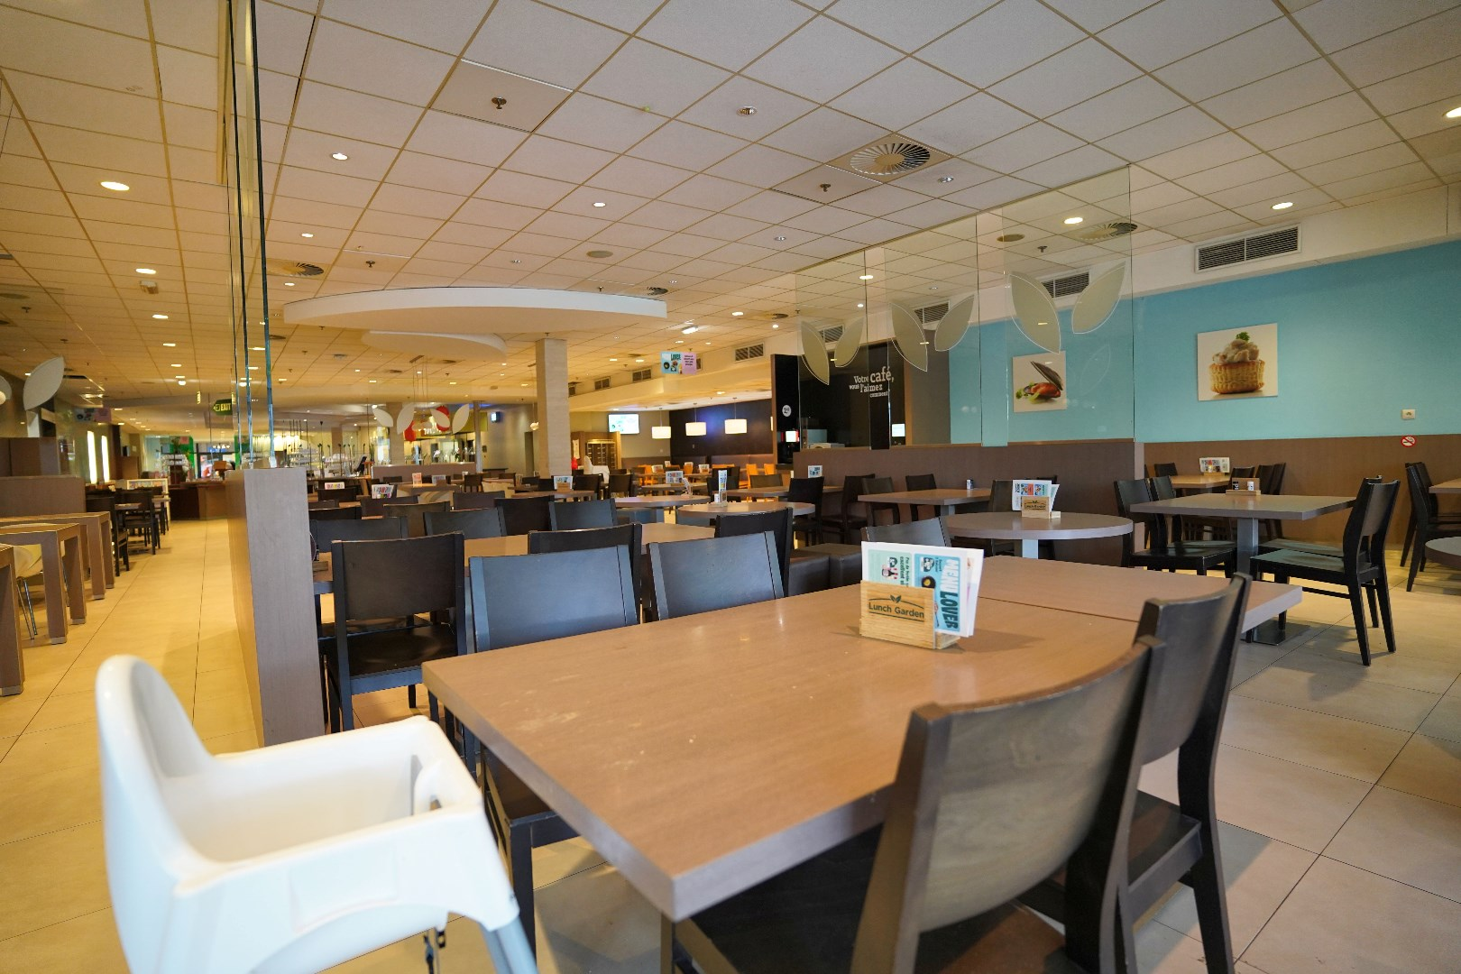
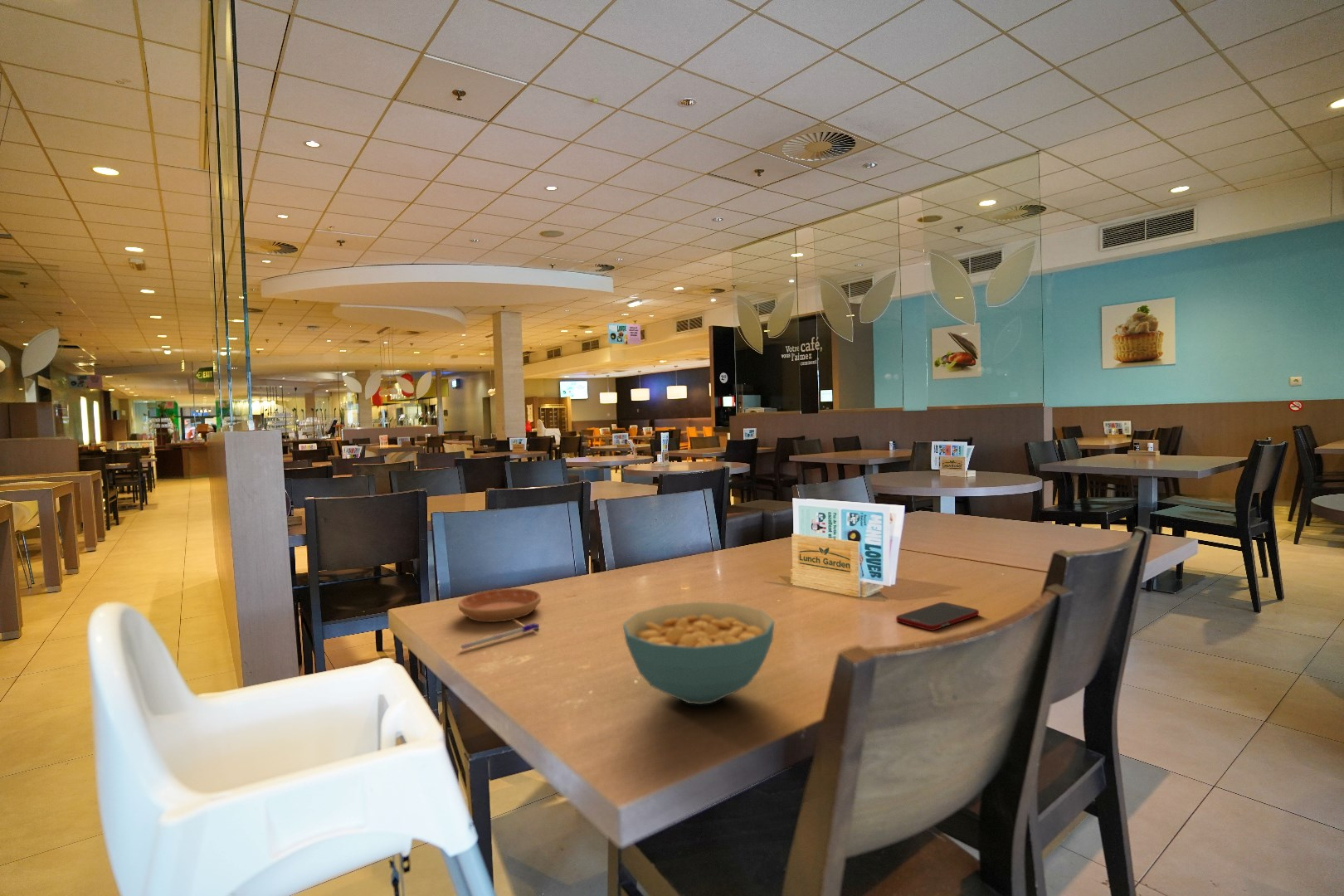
+ cell phone [895,601,980,631]
+ saucer [457,587,542,623]
+ pen [460,622,540,650]
+ cereal bowl [622,601,775,705]
